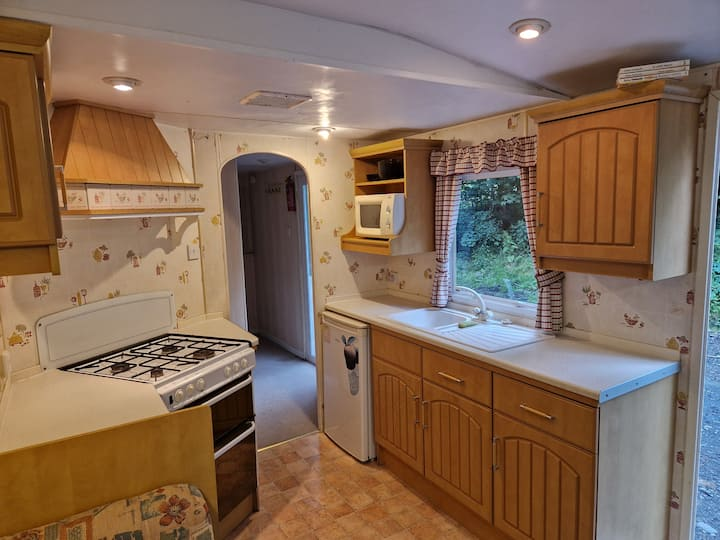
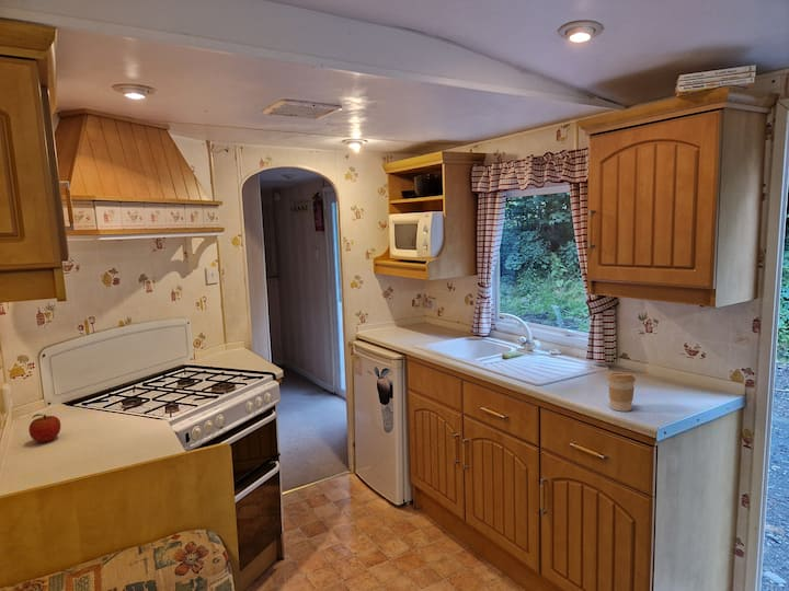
+ coffee cup [606,372,637,413]
+ fruit [27,413,61,443]
